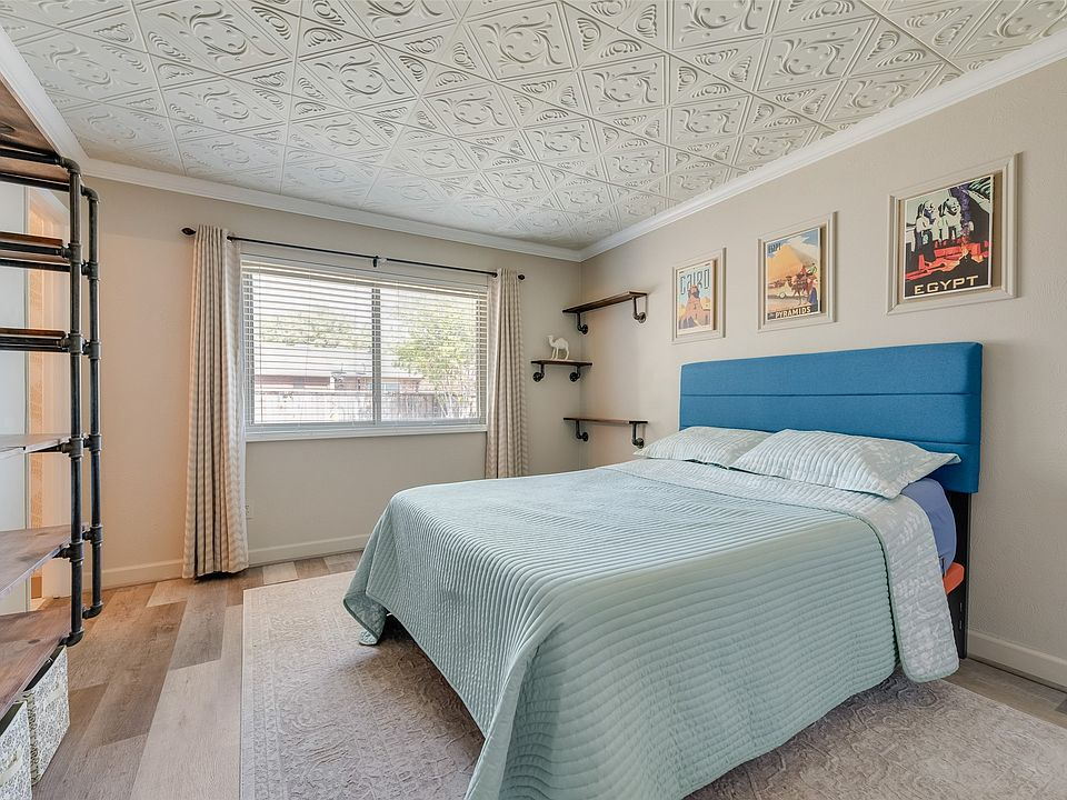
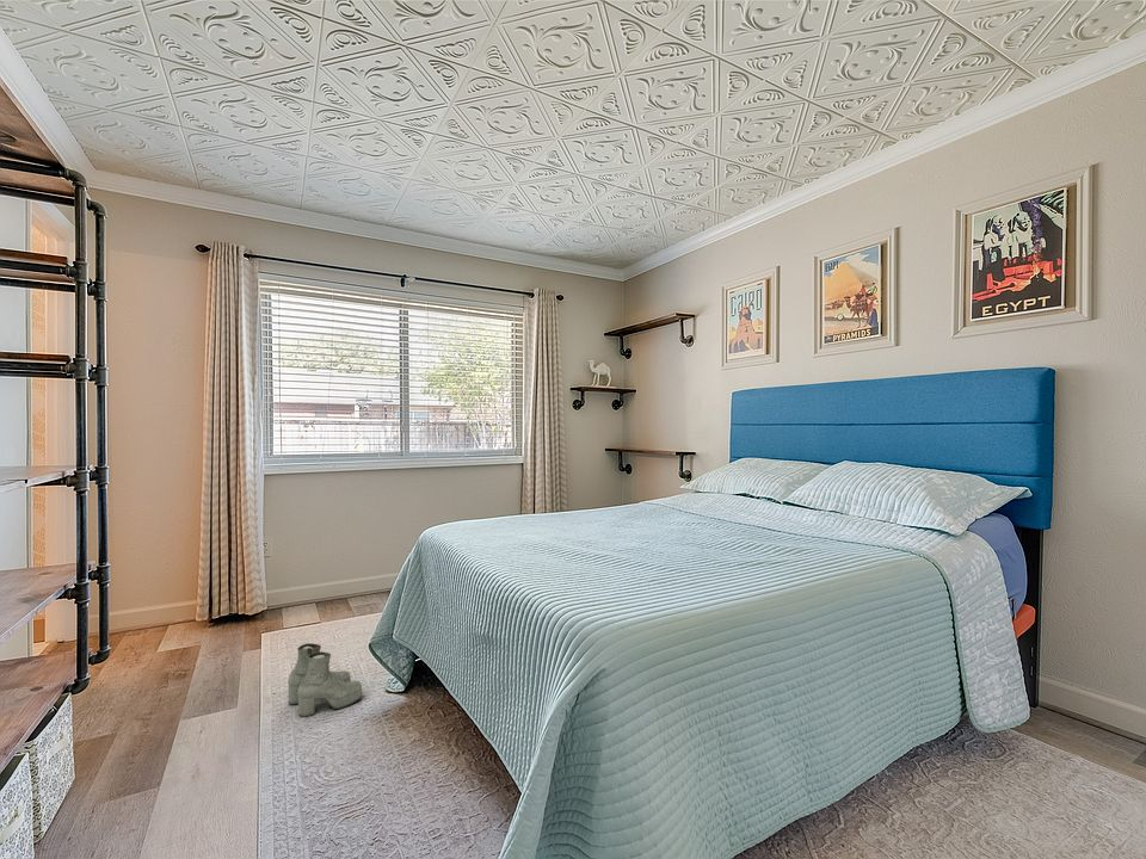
+ boots [286,642,363,718]
